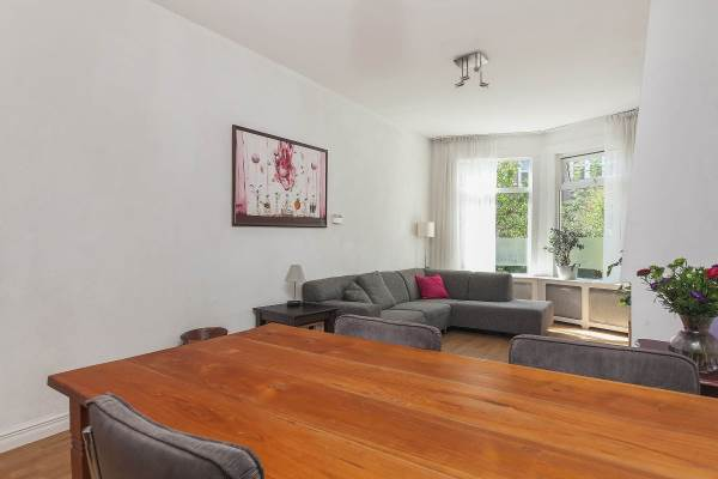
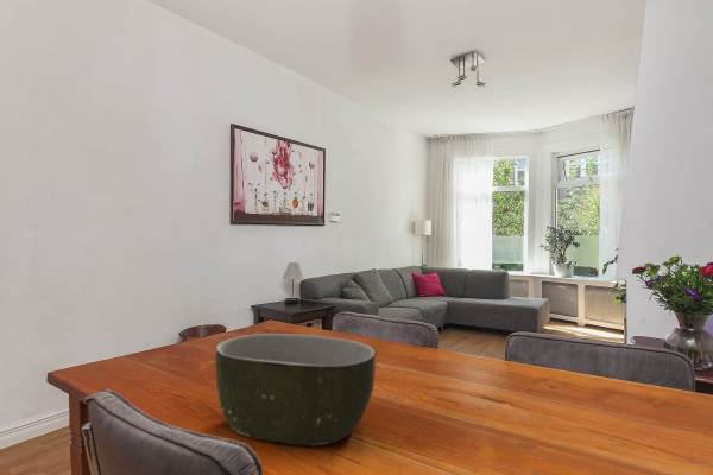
+ bowl [214,332,378,446]
